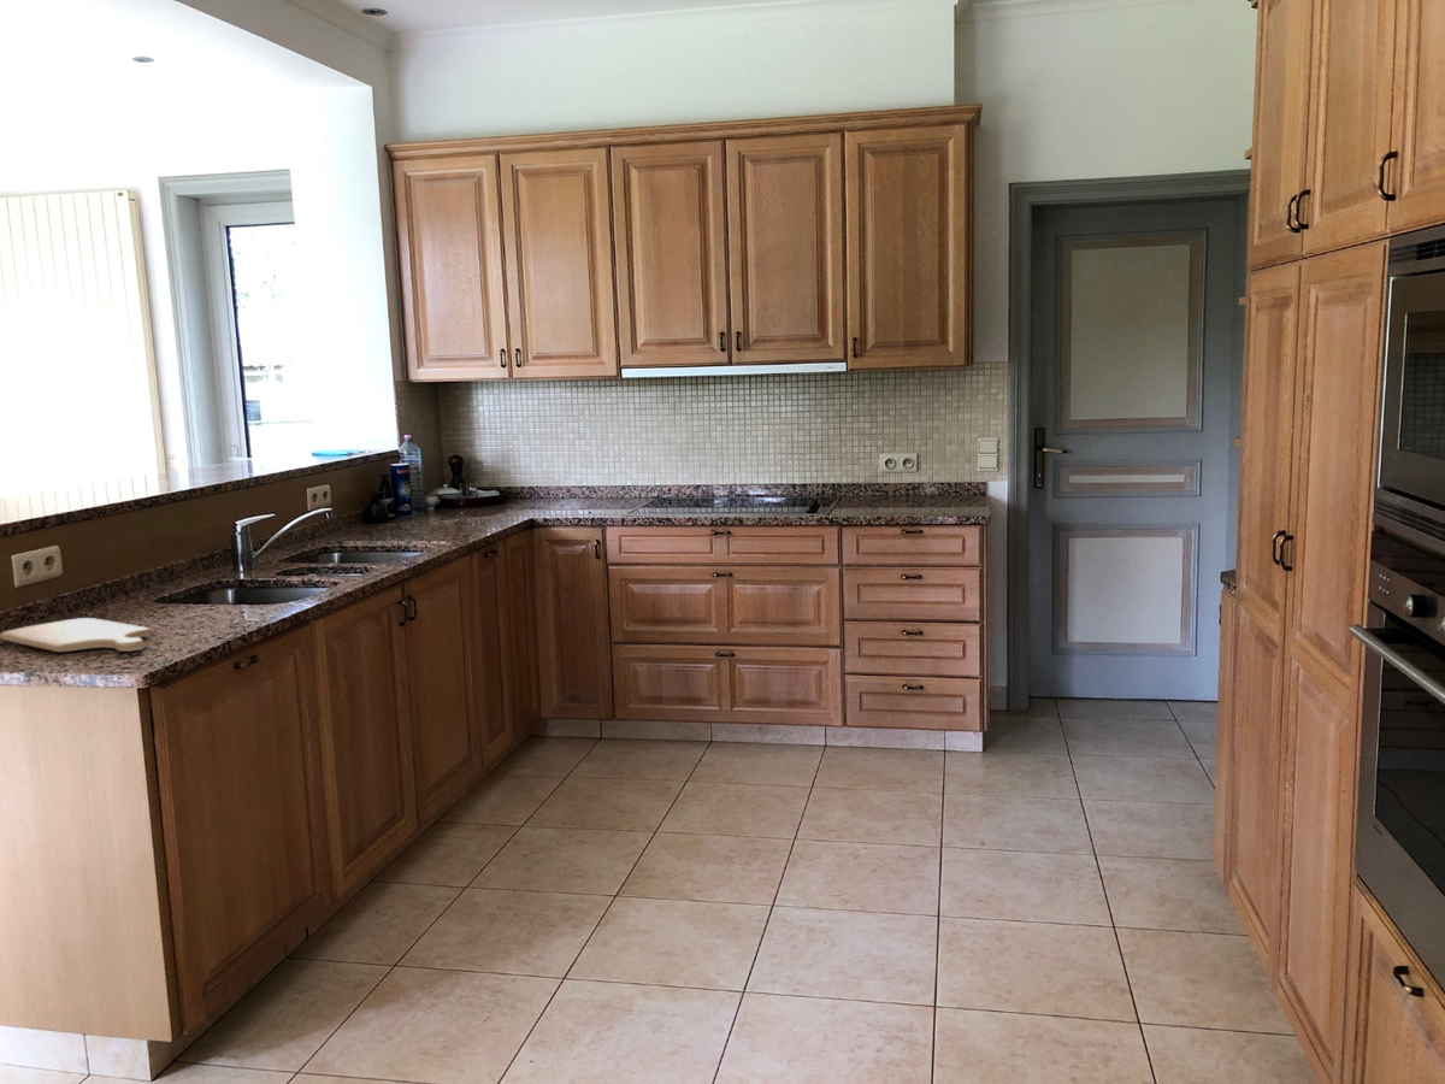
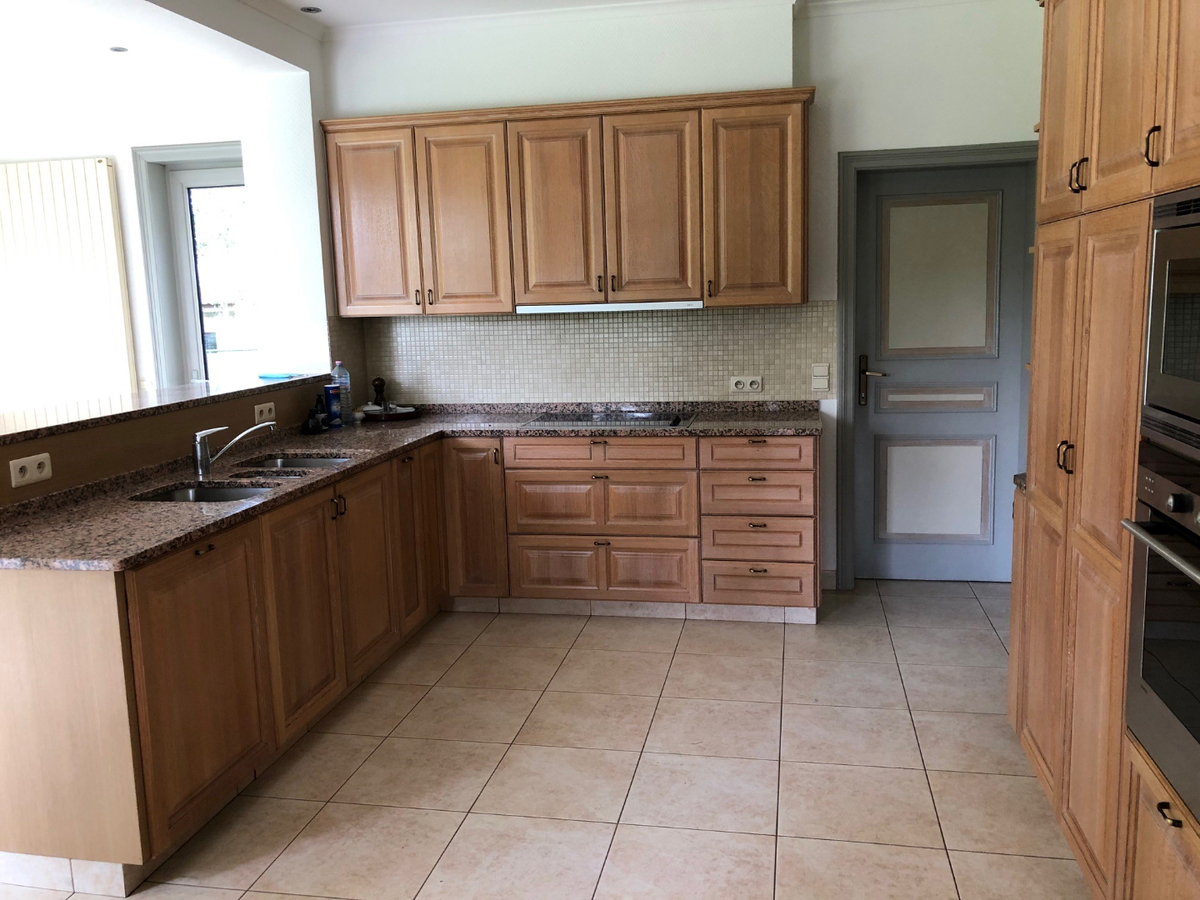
- chopping board [0,617,152,653]
